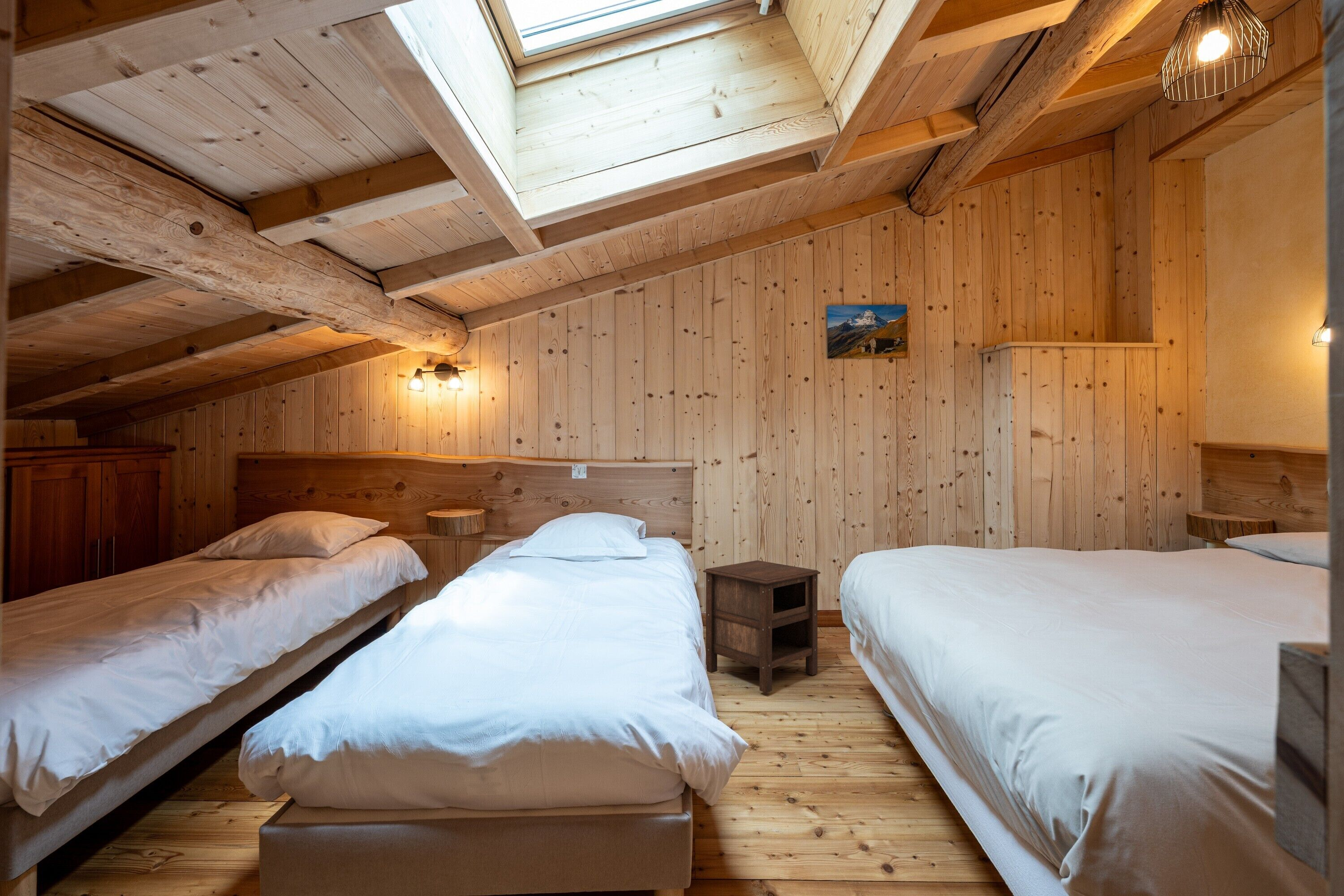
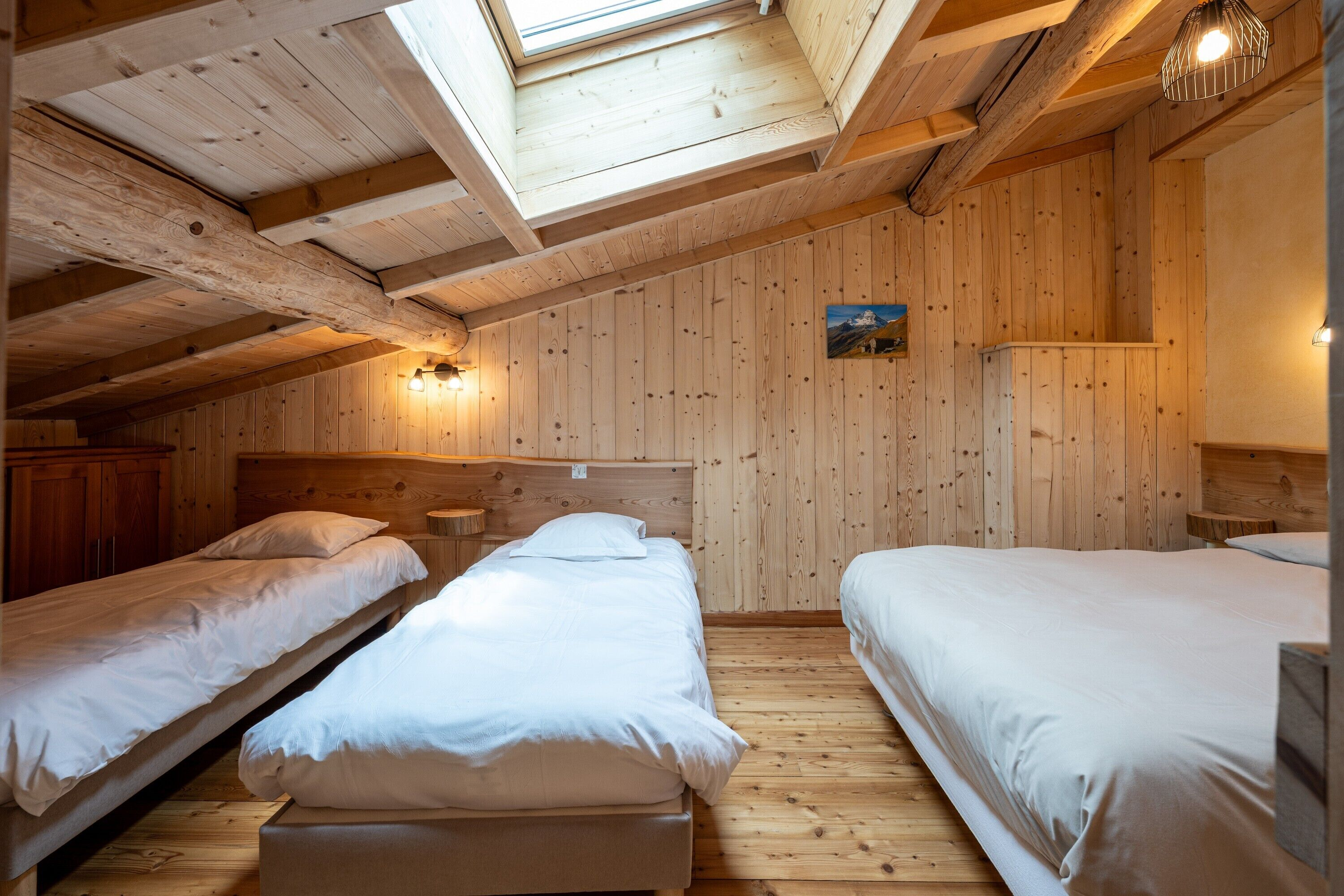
- nightstand [703,560,821,694]
